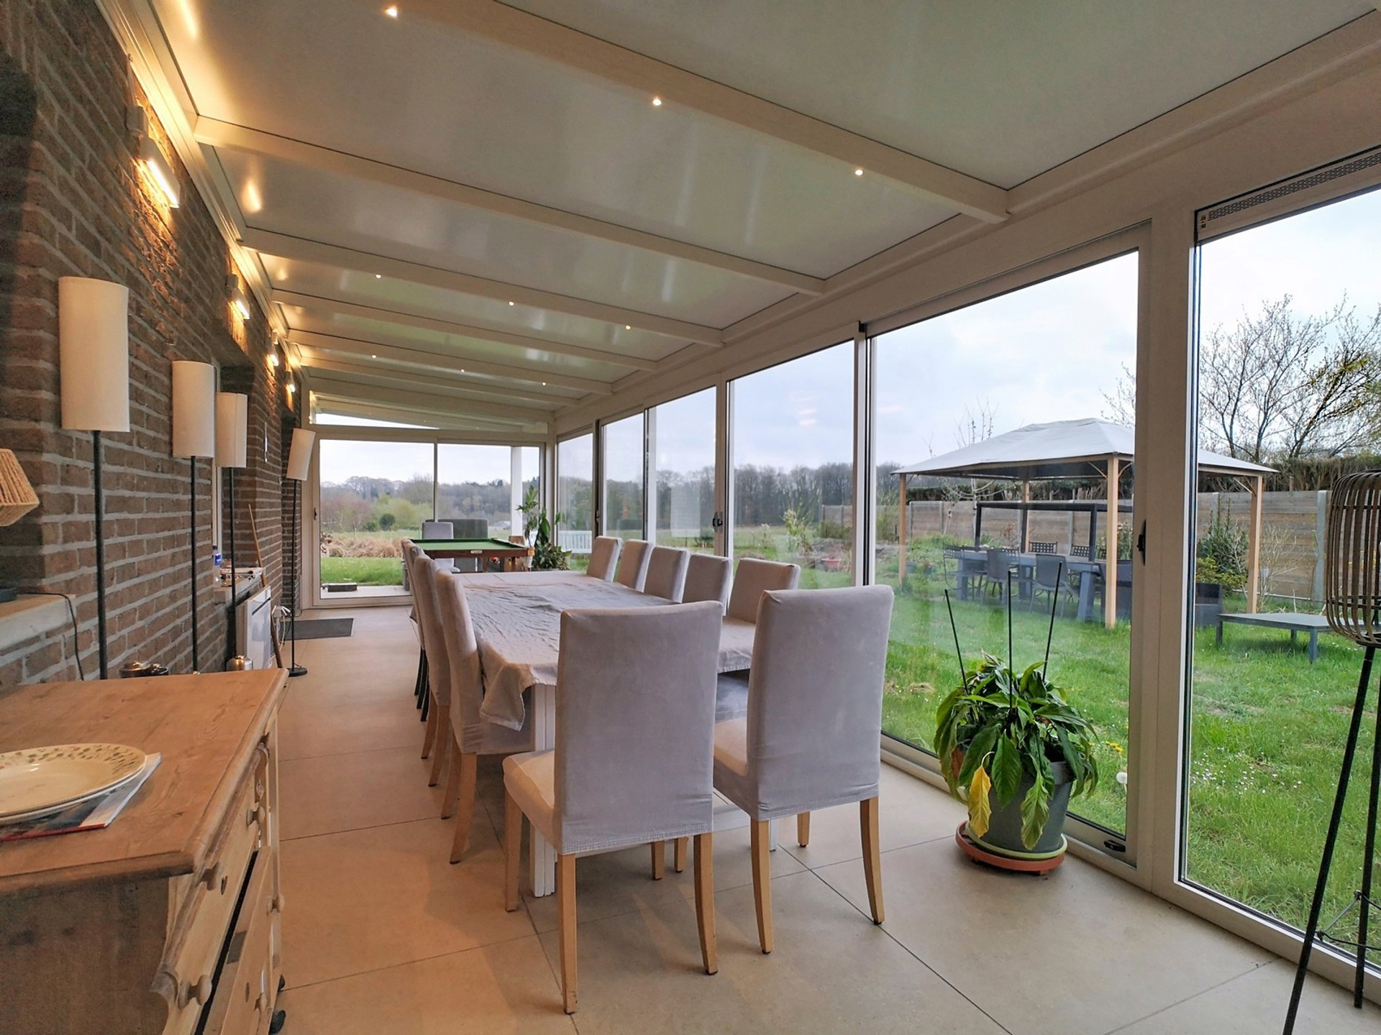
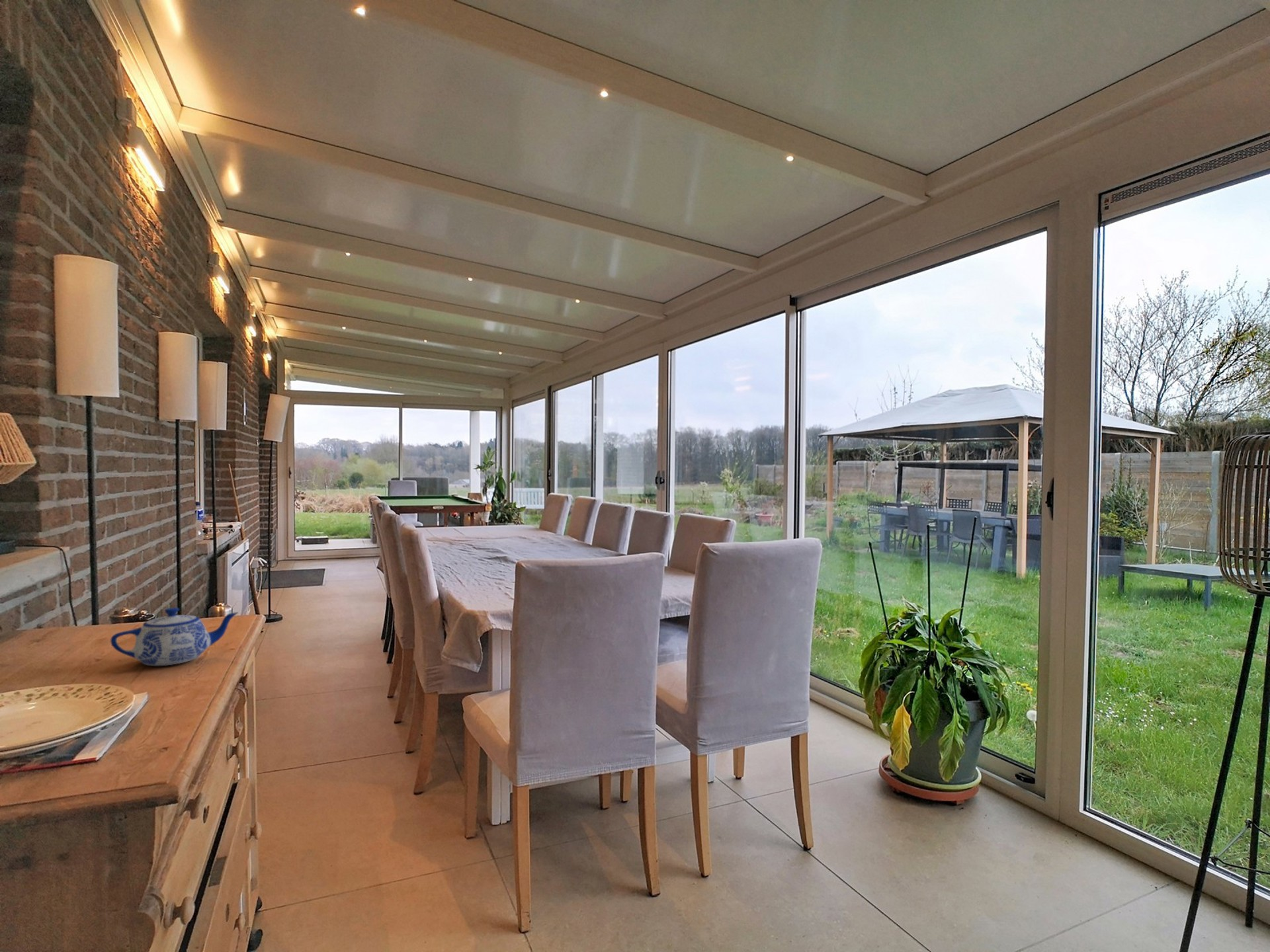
+ teapot [110,607,239,666]
